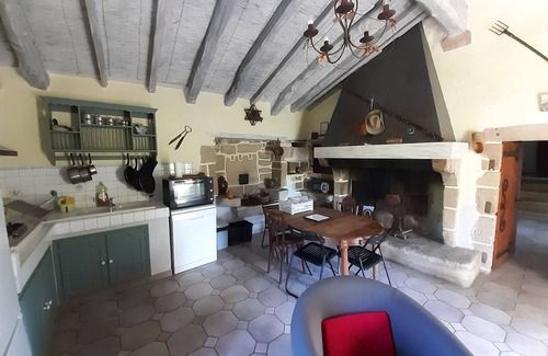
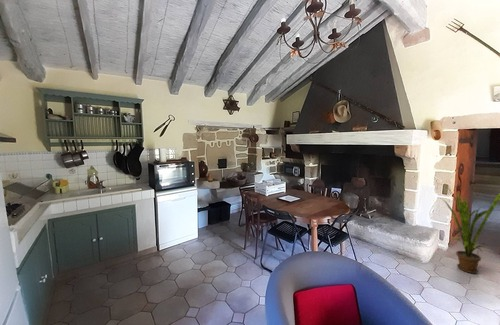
+ house plant [439,183,500,274]
